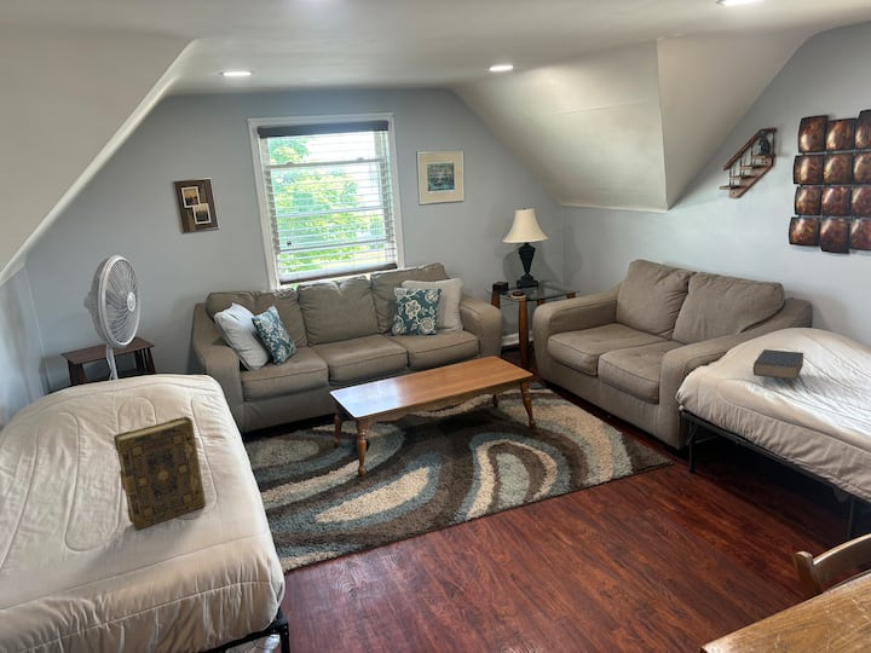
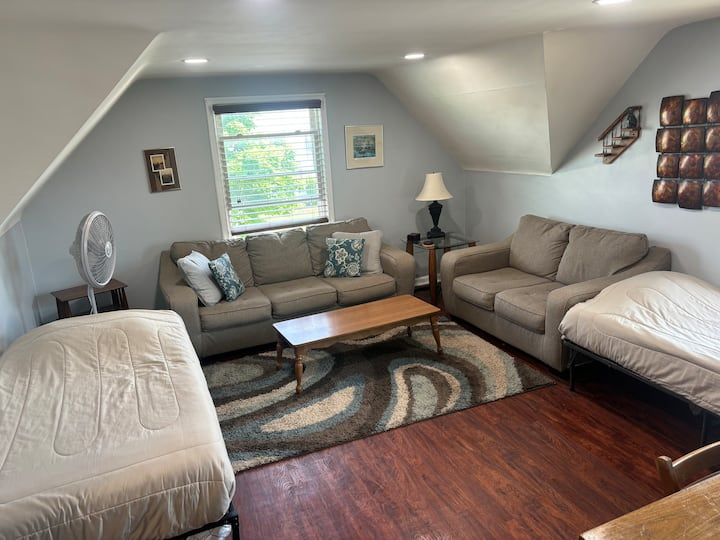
- book [752,348,804,381]
- book [113,415,207,531]
